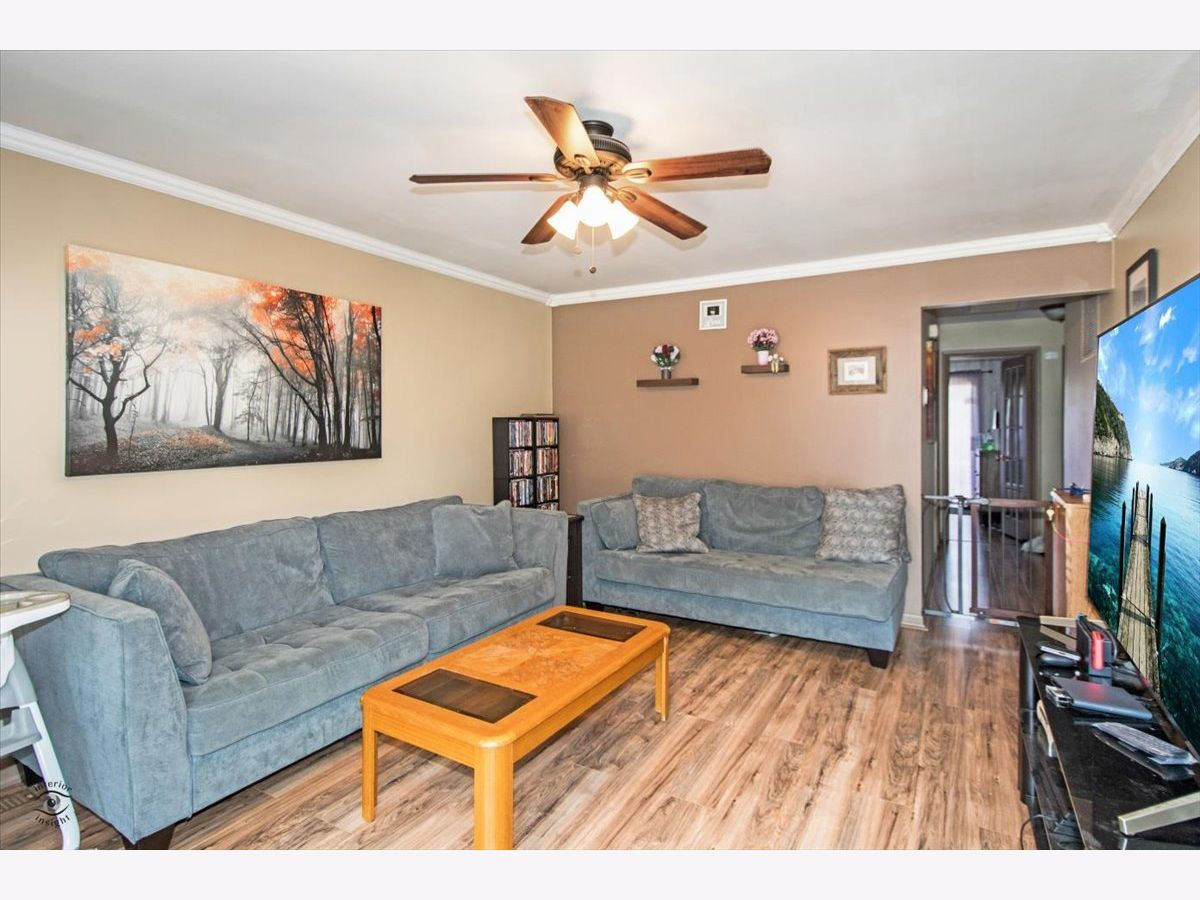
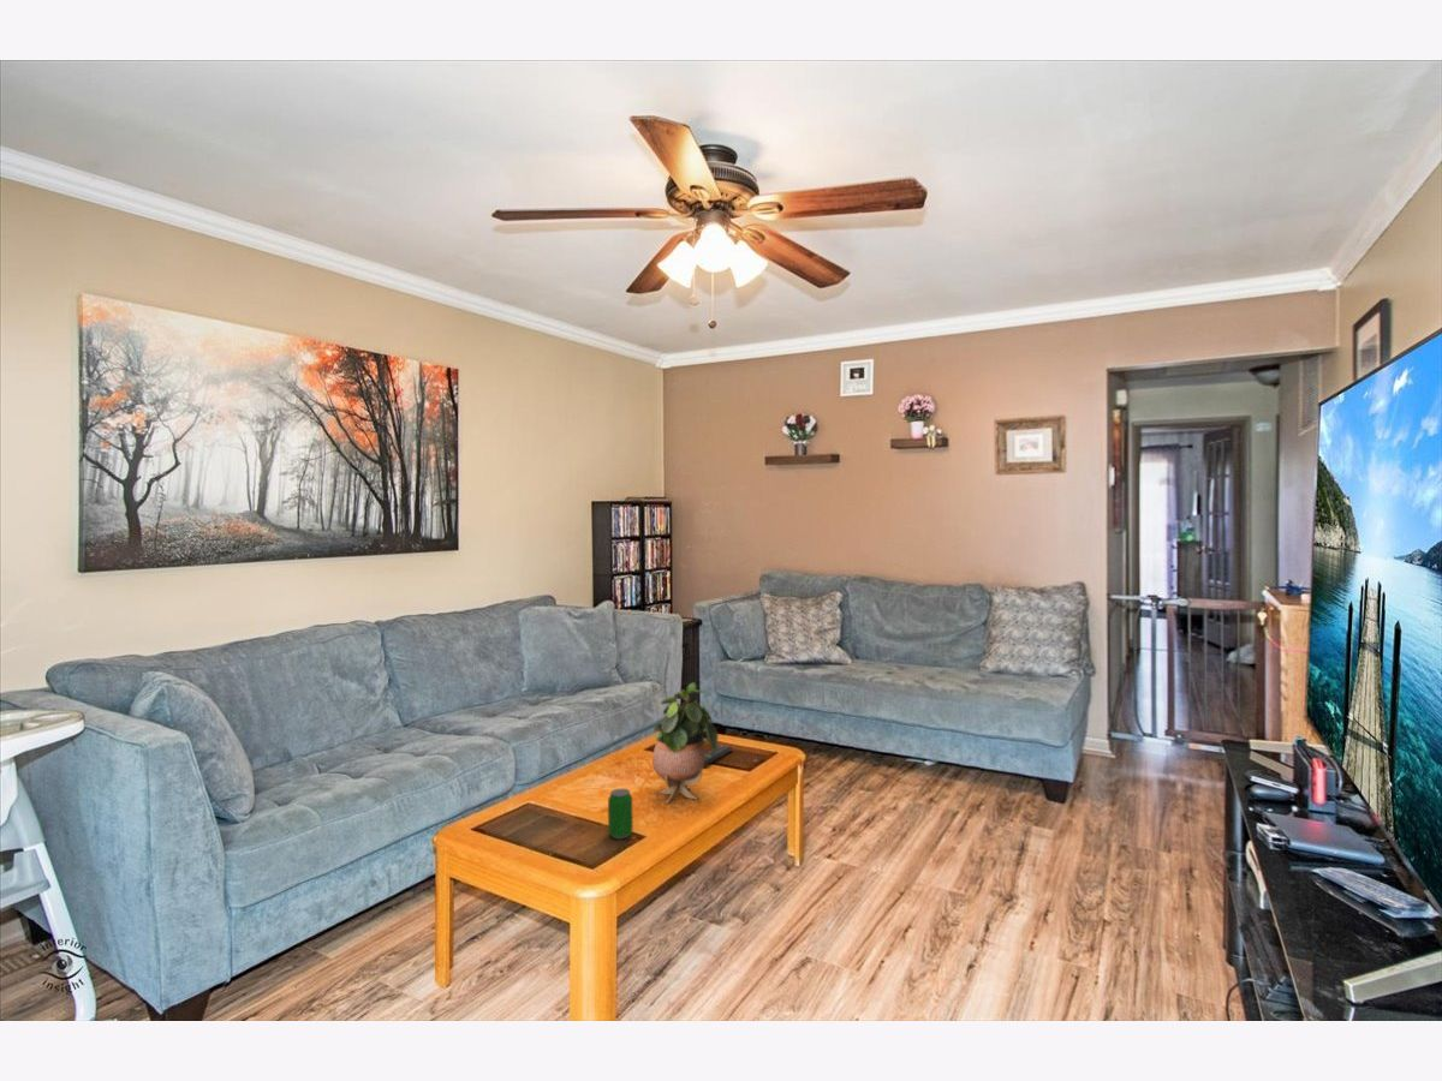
+ beverage can [607,788,633,840]
+ remote control [703,743,734,769]
+ potted plant [651,681,720,805]
